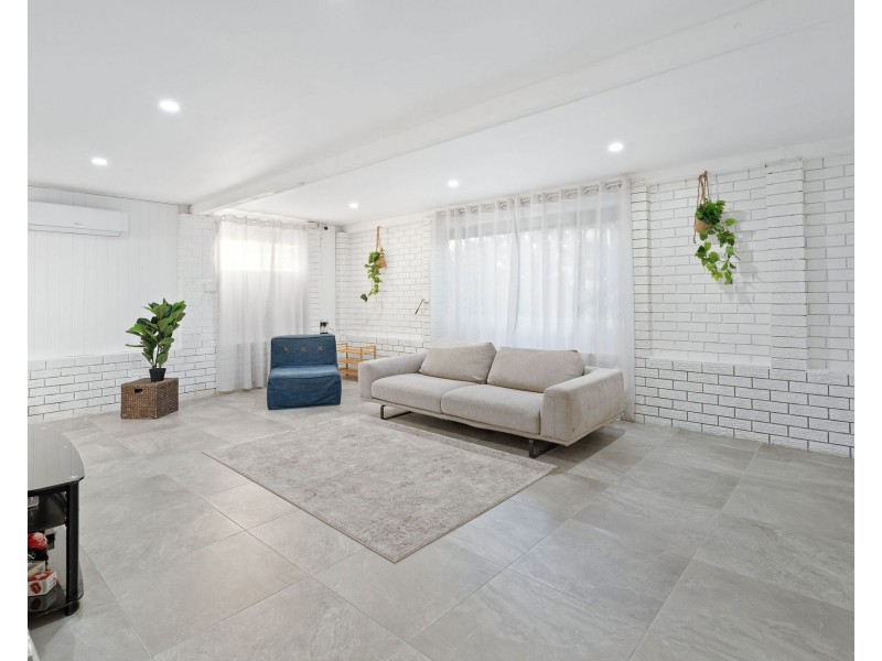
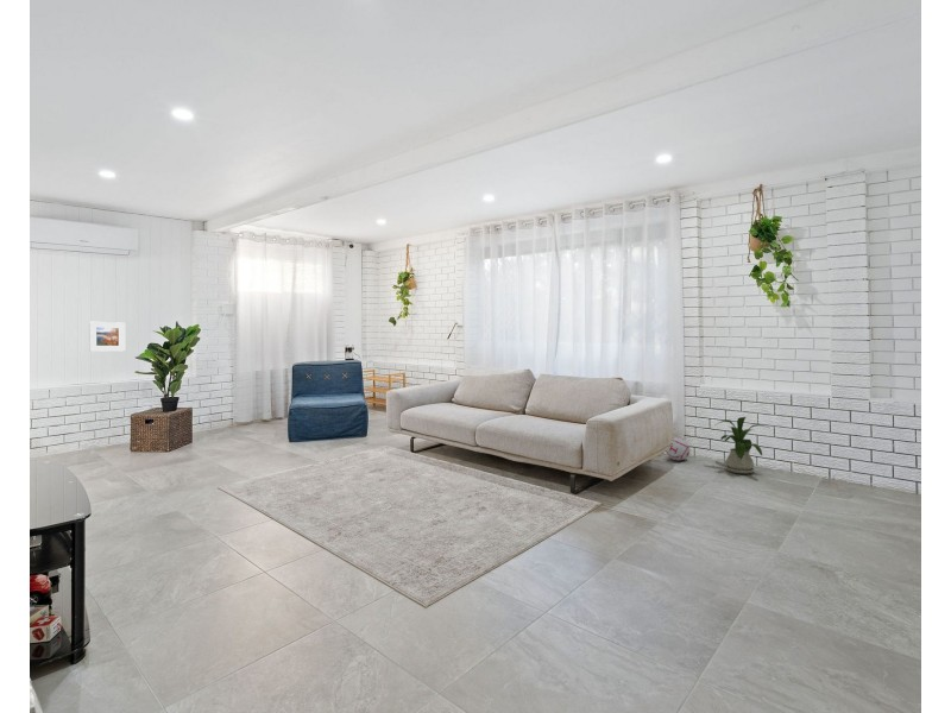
+ decorative ball [666,436,691,461]
+ house plant [716,416,769,474]
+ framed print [88,321,126,353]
